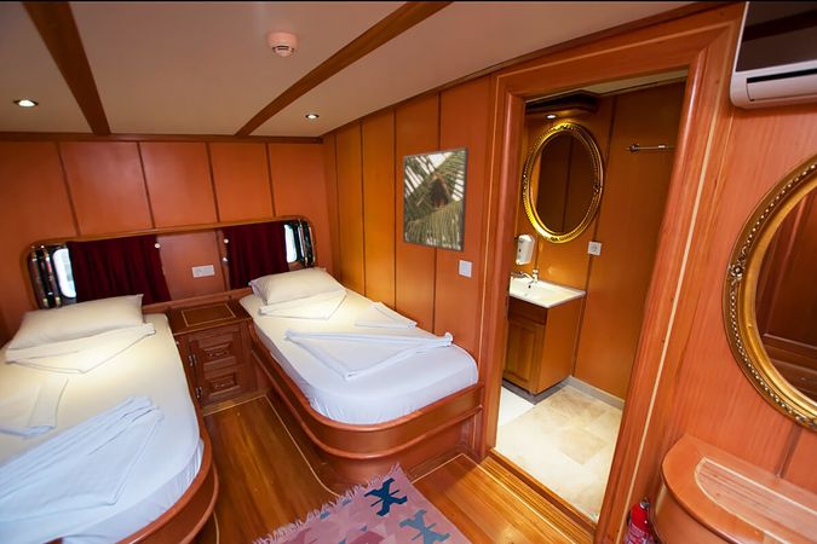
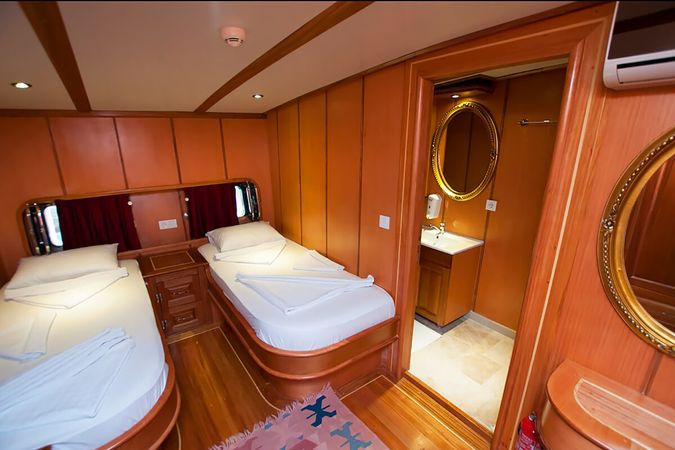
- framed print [402,146,470,254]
